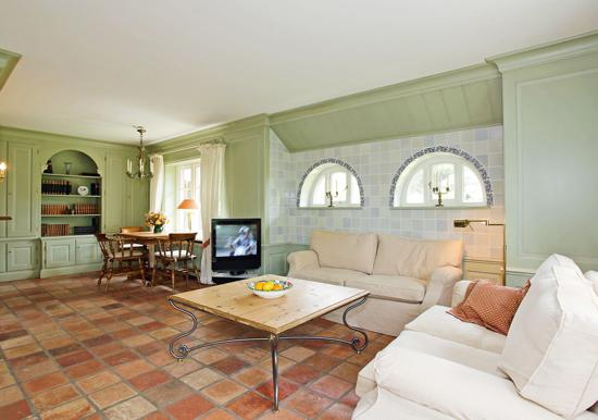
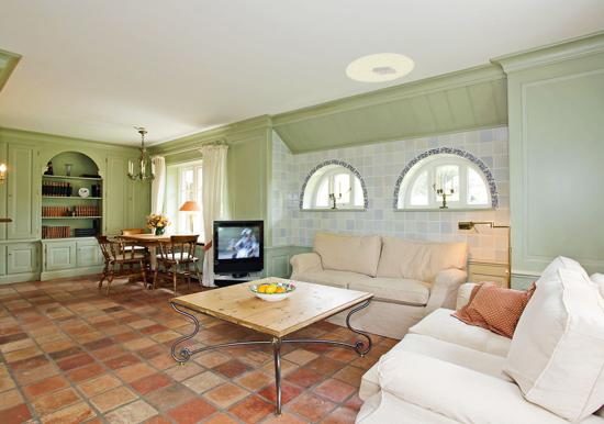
+ ceiling light [345,53,415,83]
